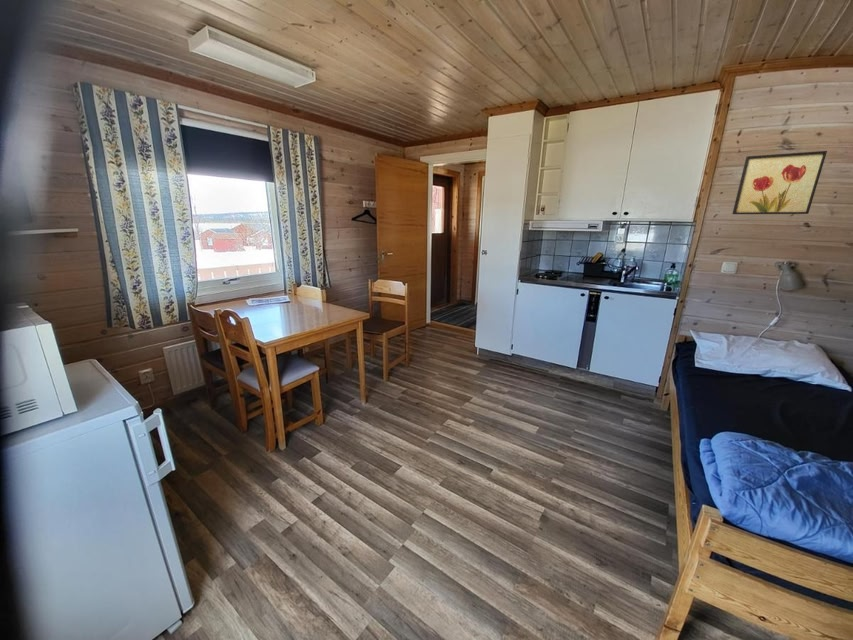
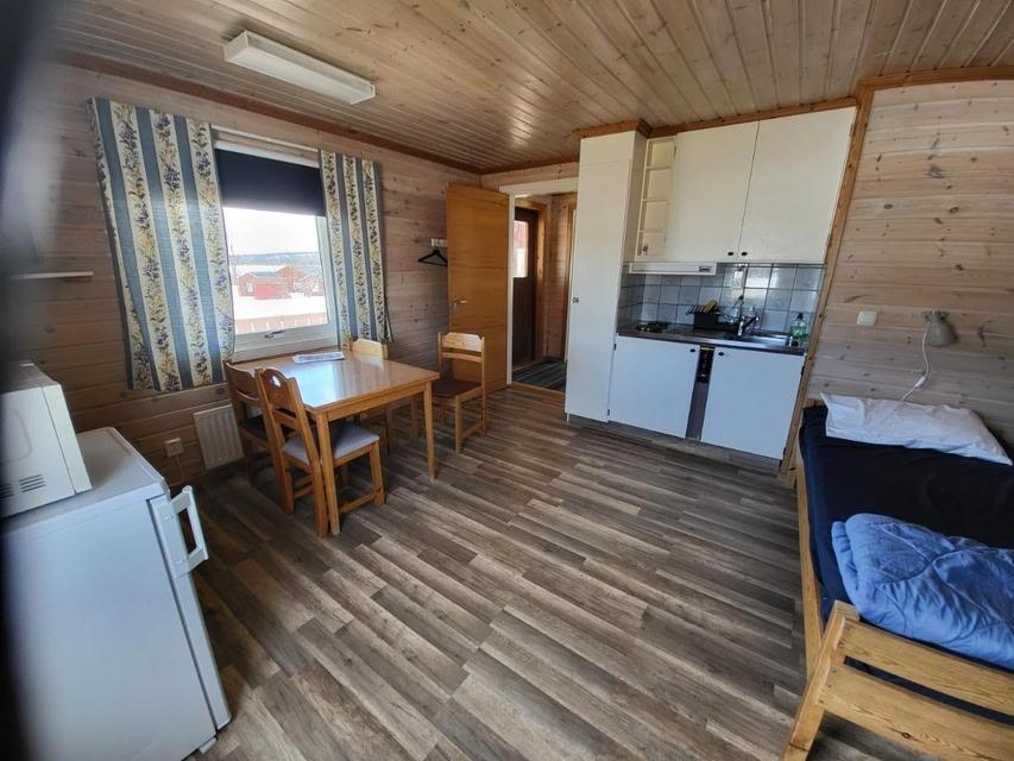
- wall art [731,150,828,215]
